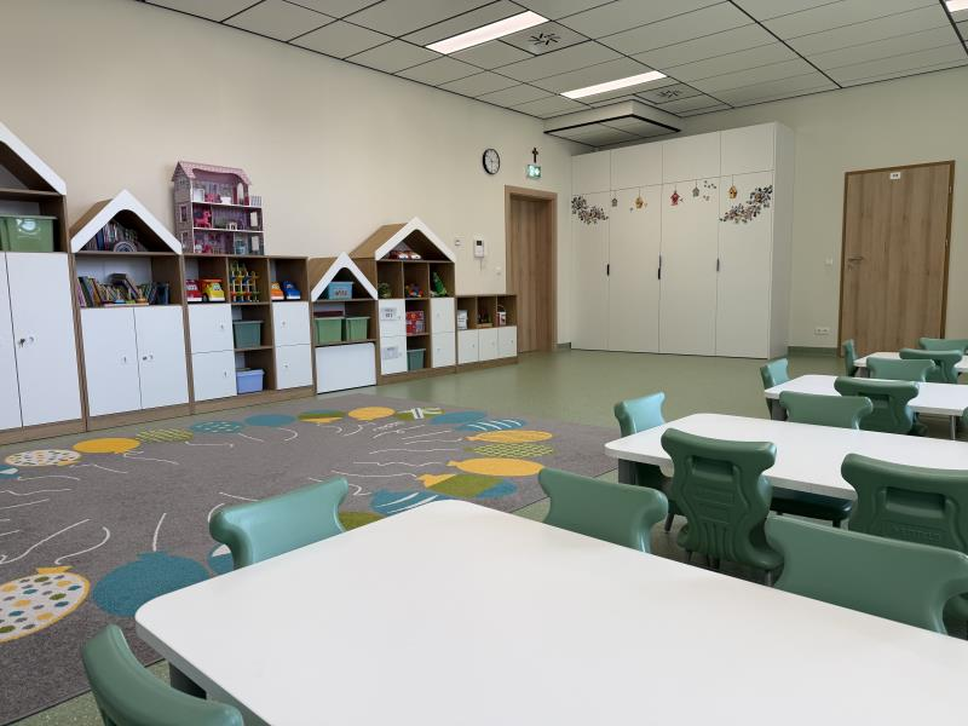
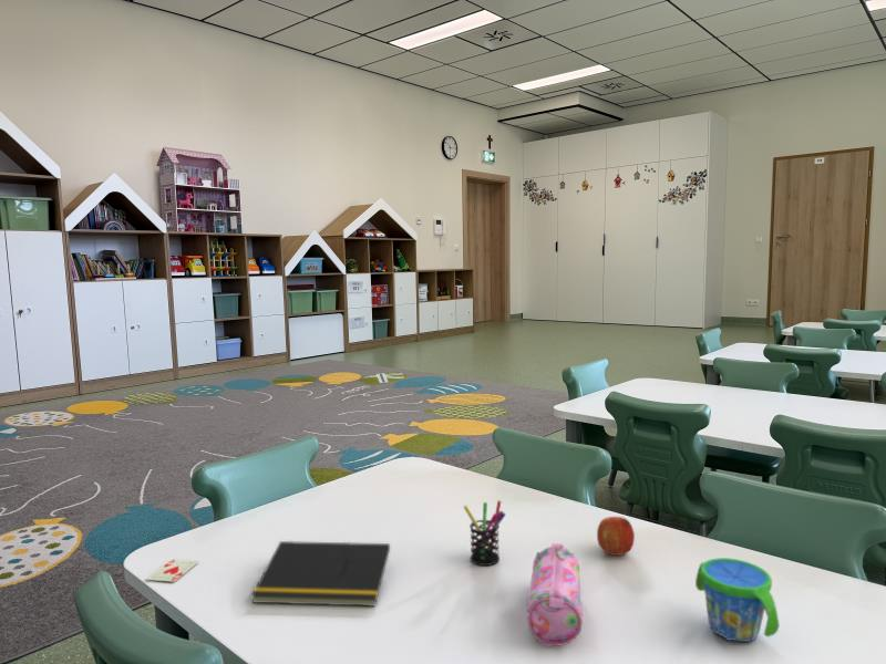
+ pencil case [526,542,584,647]
+ notepad [250,540,391,608]
+ fruit [596,516,636,557]
+ snack cup [694,557,780,643]
+ card [145,558,200,583]
+ pen holder [463,499,506,567]
